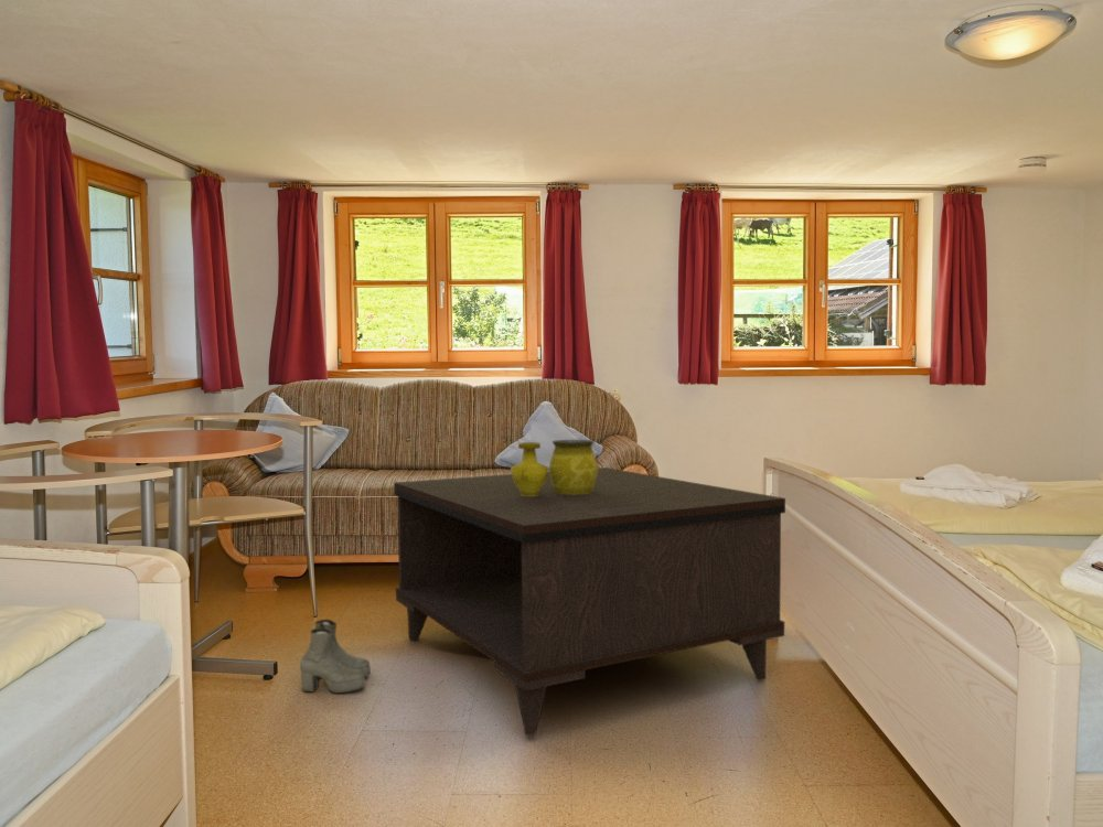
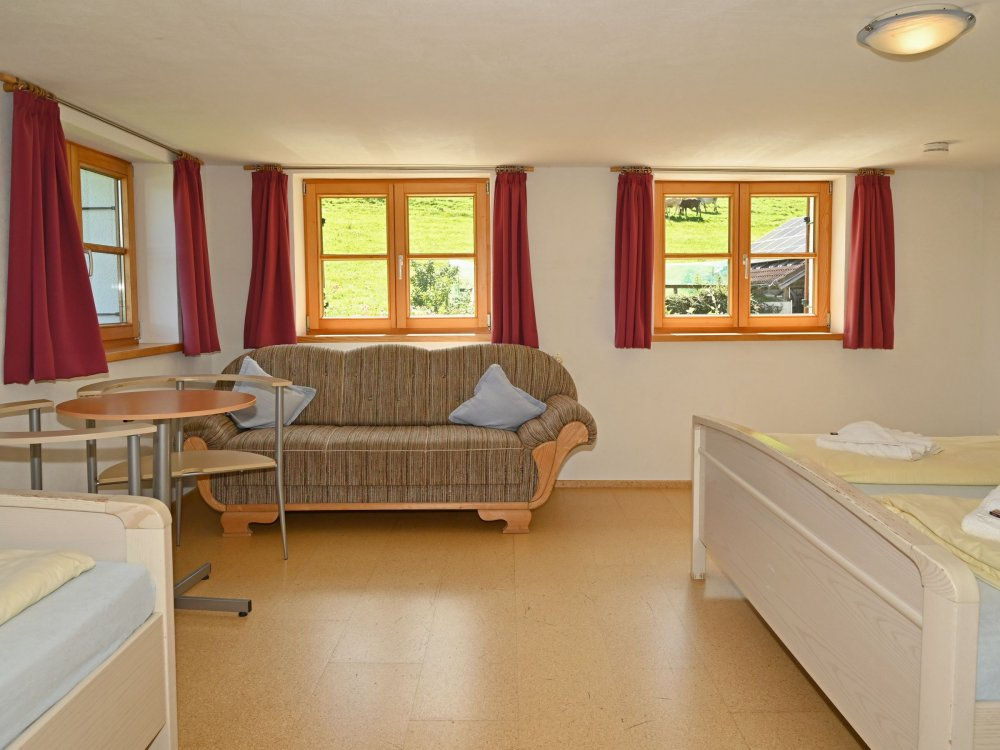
- decorative vase [510,439,599,496]
- coffee table [393,466,786,737]
- boots [299,619,372,694]
